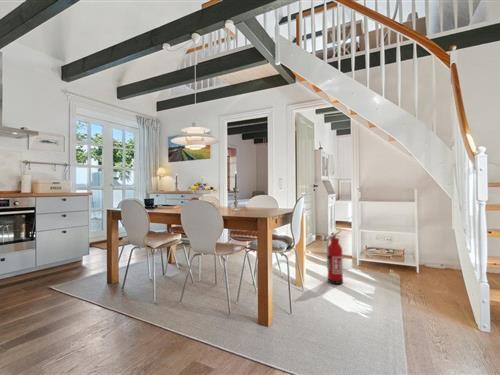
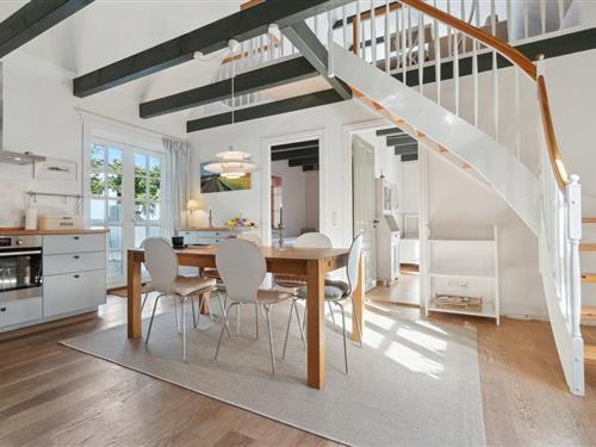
- fire extinguisher [326,230,344,285]
